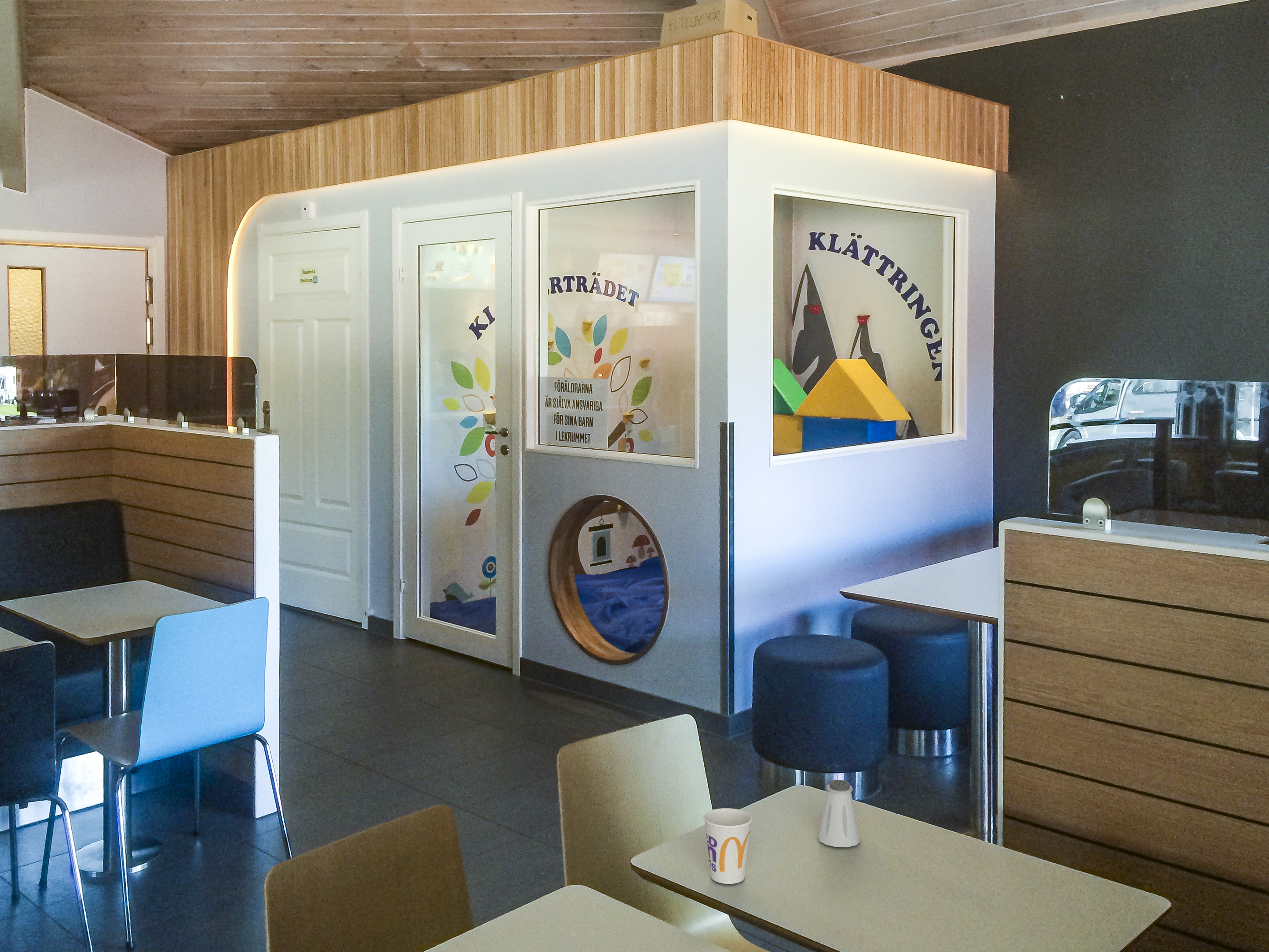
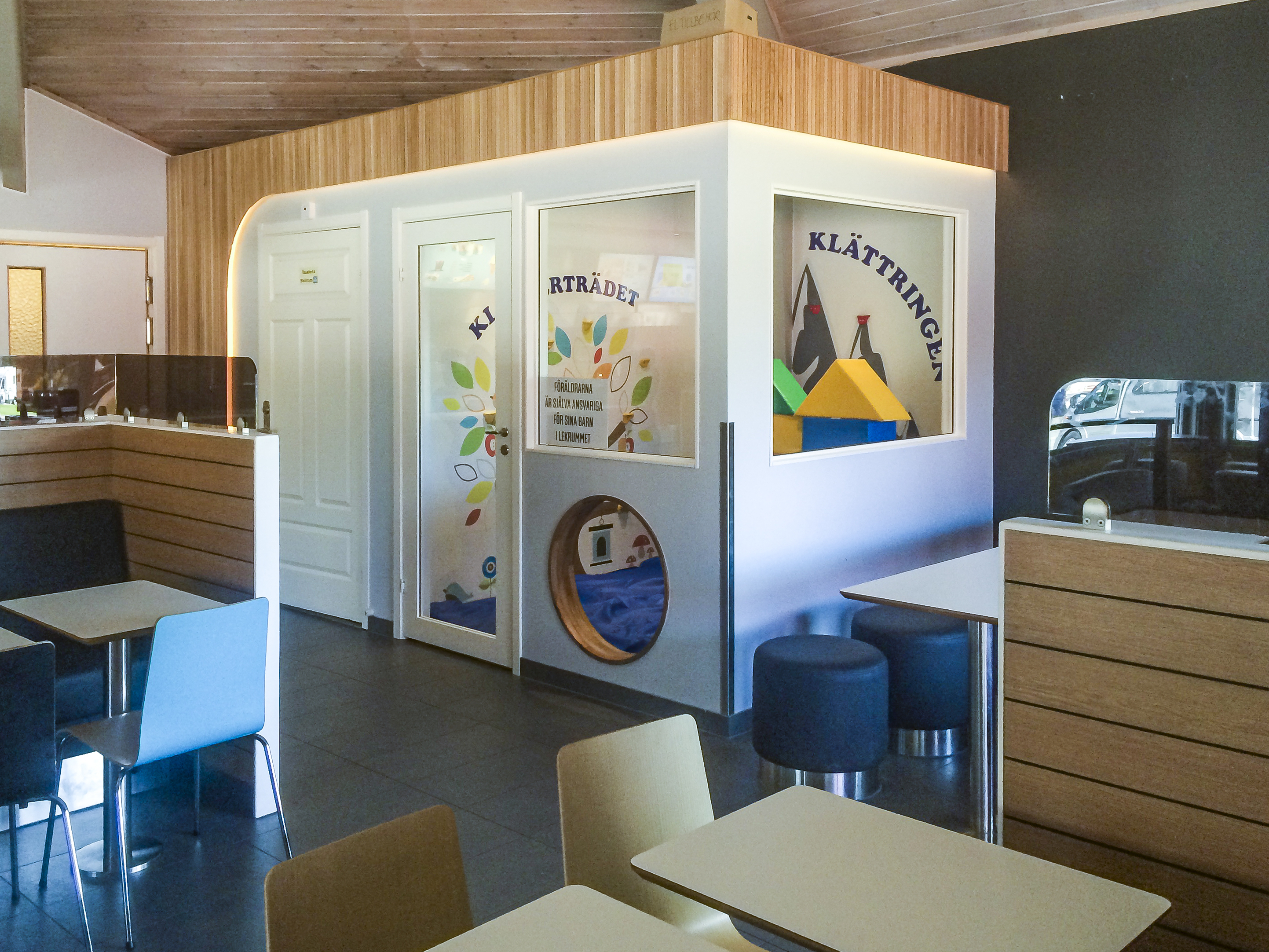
- cup [703,808,753,884]
- saltshaker [818,780,861,848]
